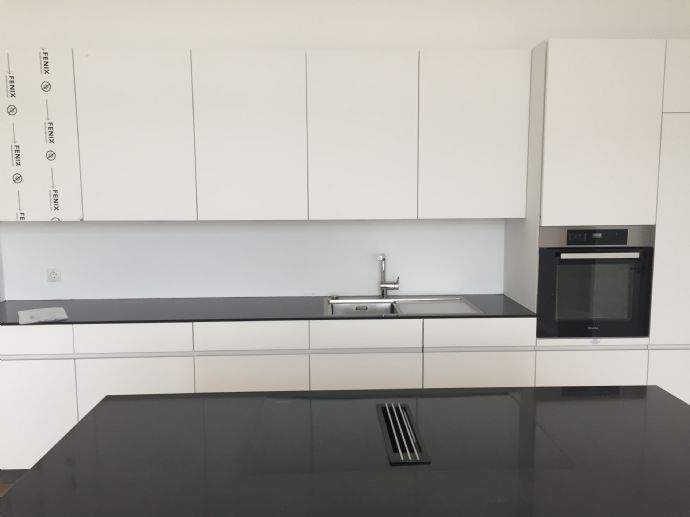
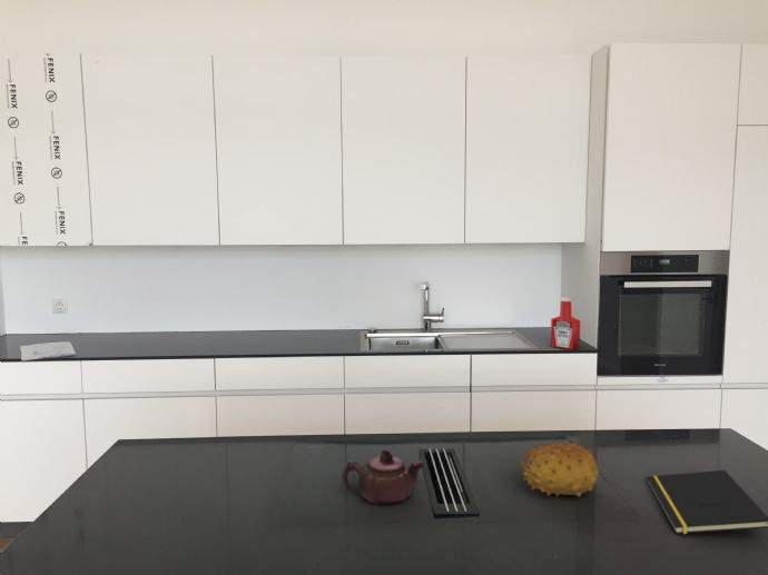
+ fruit [518,440,600,498]
+ notepad [646,469,768,535]
+ soap bottle [550,296,581,350]
+ teapot [342,449,425,506]
